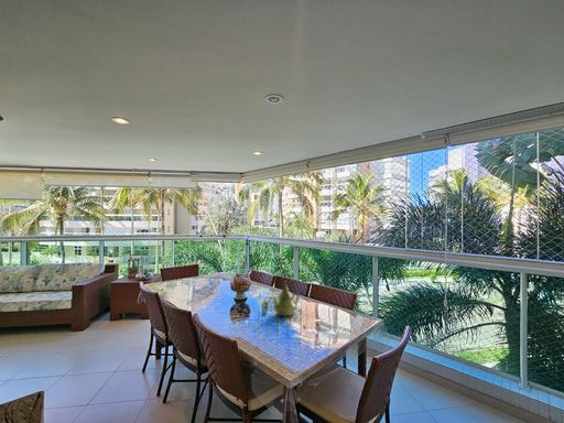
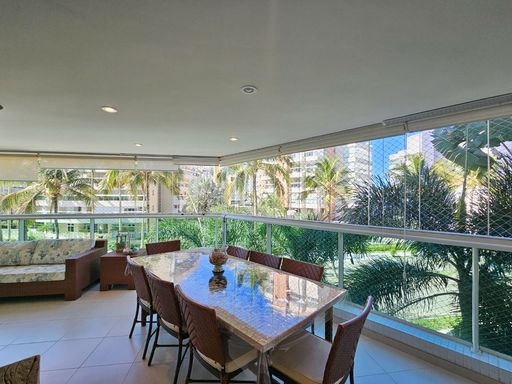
- teapot [271,280,300,317]
